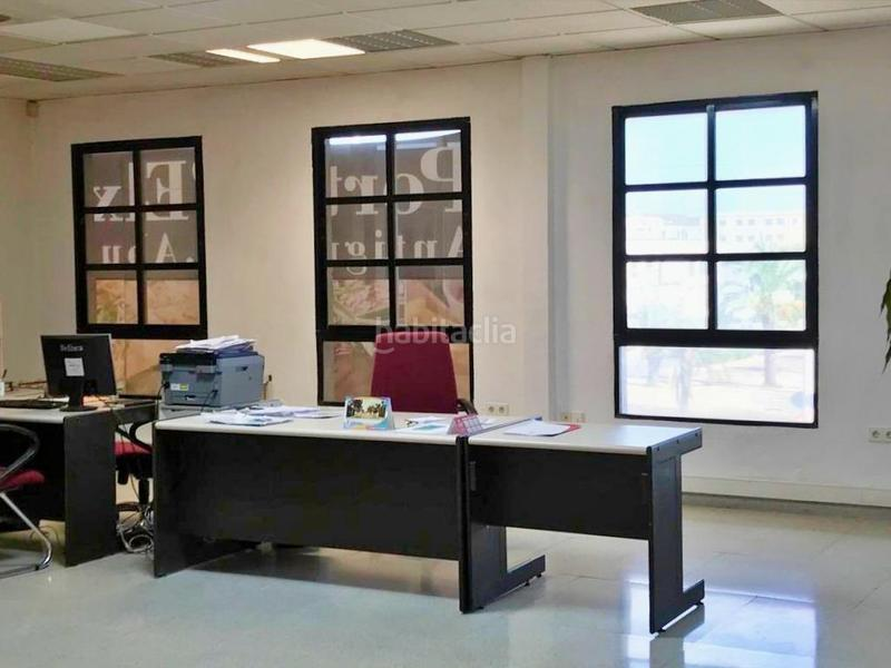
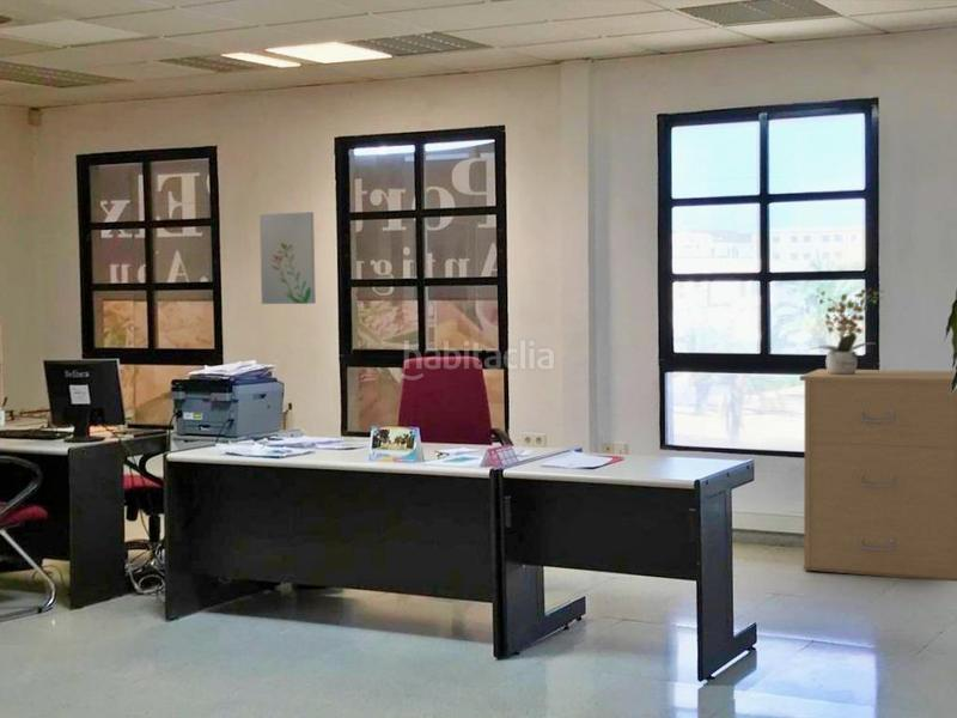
+ wall art [258,211,317,305]
+ potted plant [809,287,884,375]
+ filing cabinet [799,367,957,582]
